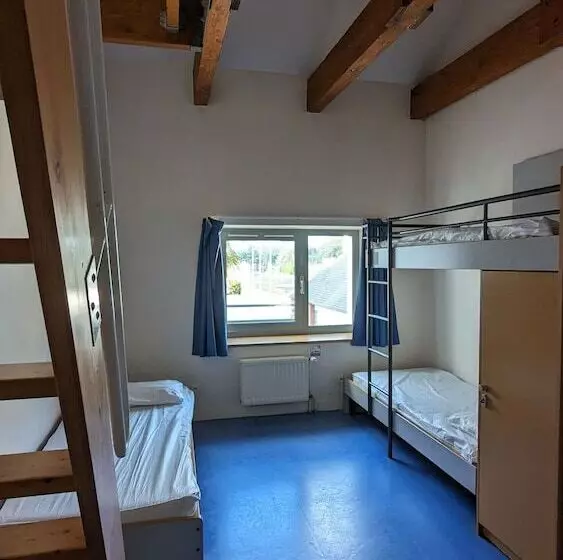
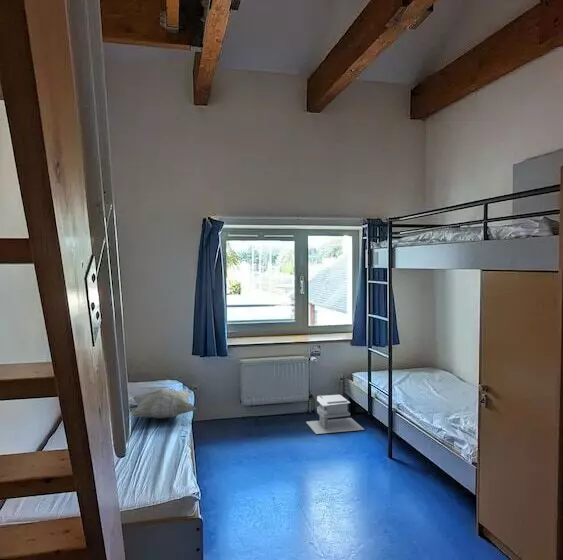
+ architectural model [305,394,366,435]
+ decorative pillow [130,388,197,419]
